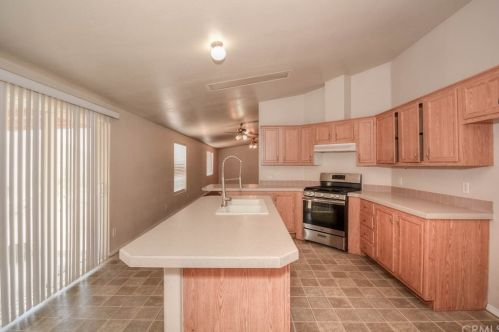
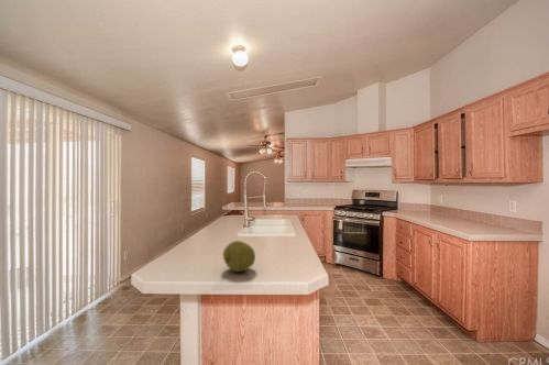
+ fruit [222,240,256,273]
